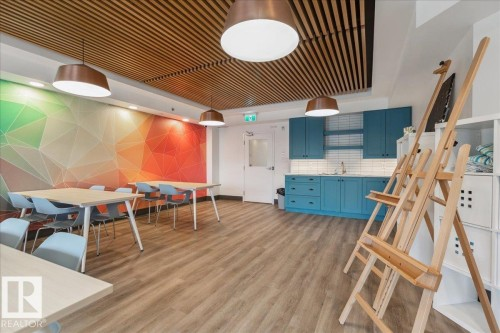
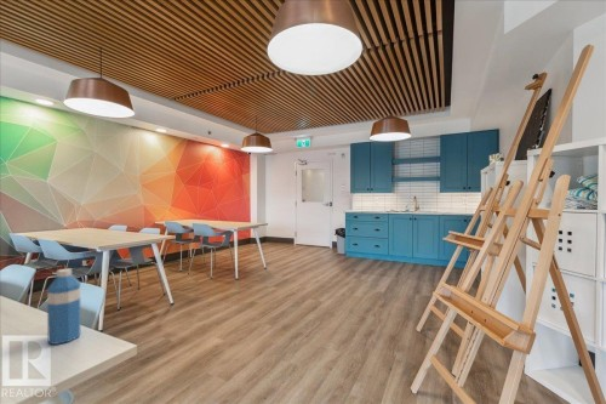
+ water bottle [46,268,81,346]
